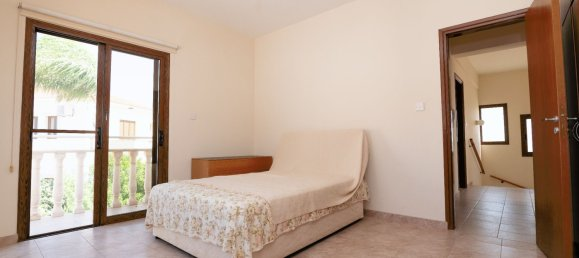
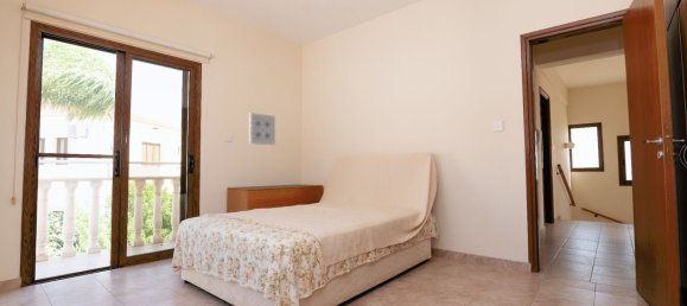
+ wall art [248,111,276,146]
